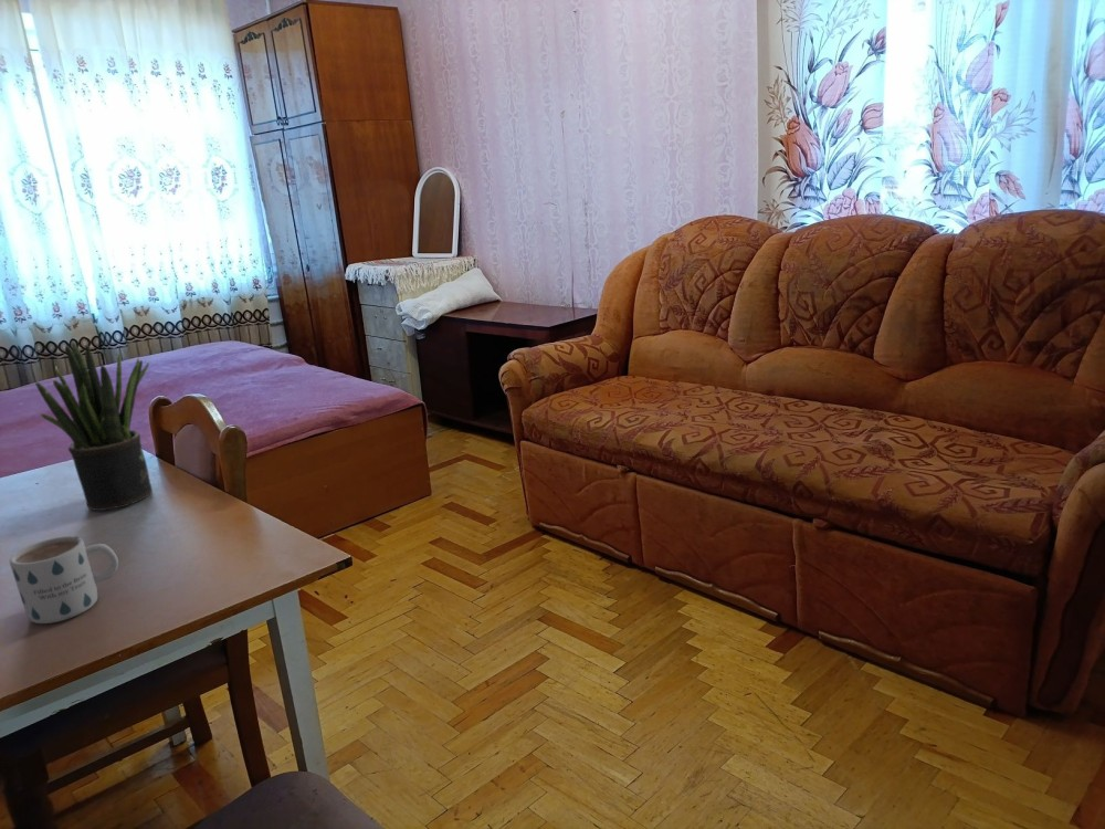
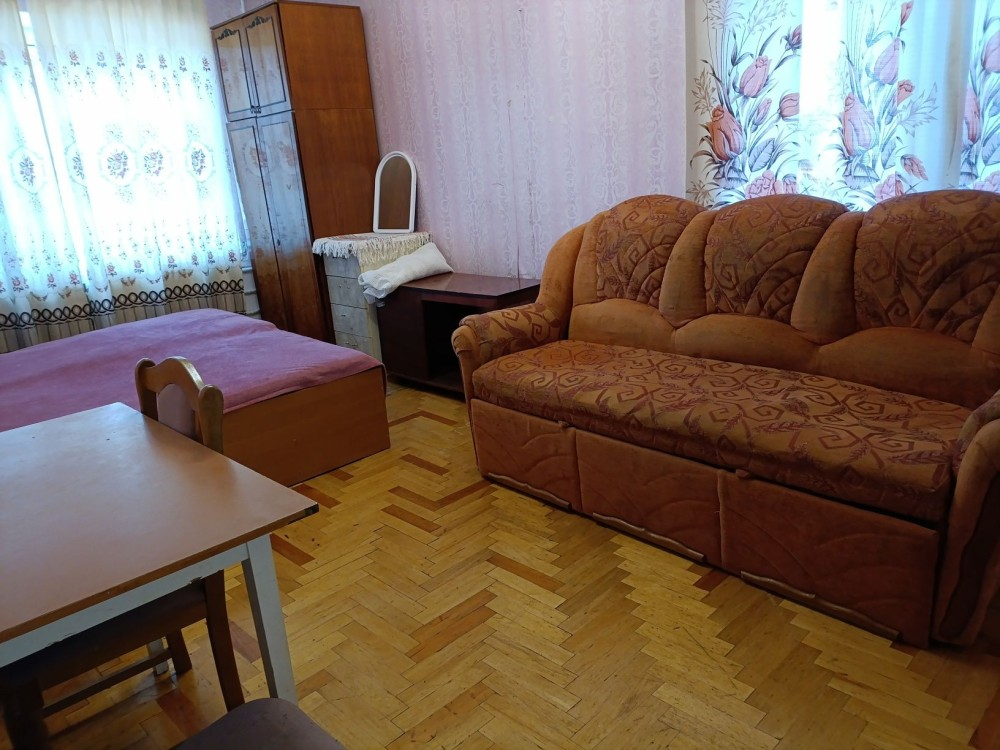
- potted plant [34,340,154,512]
- mug [8,535,119,625]
